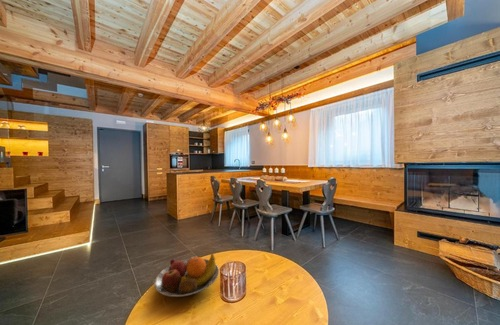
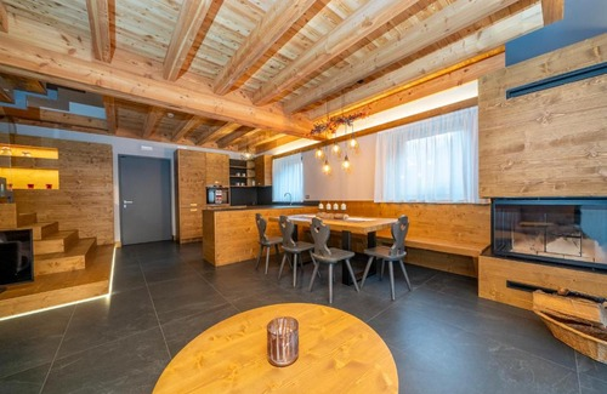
- fruit bowl [153,253,220,298]
